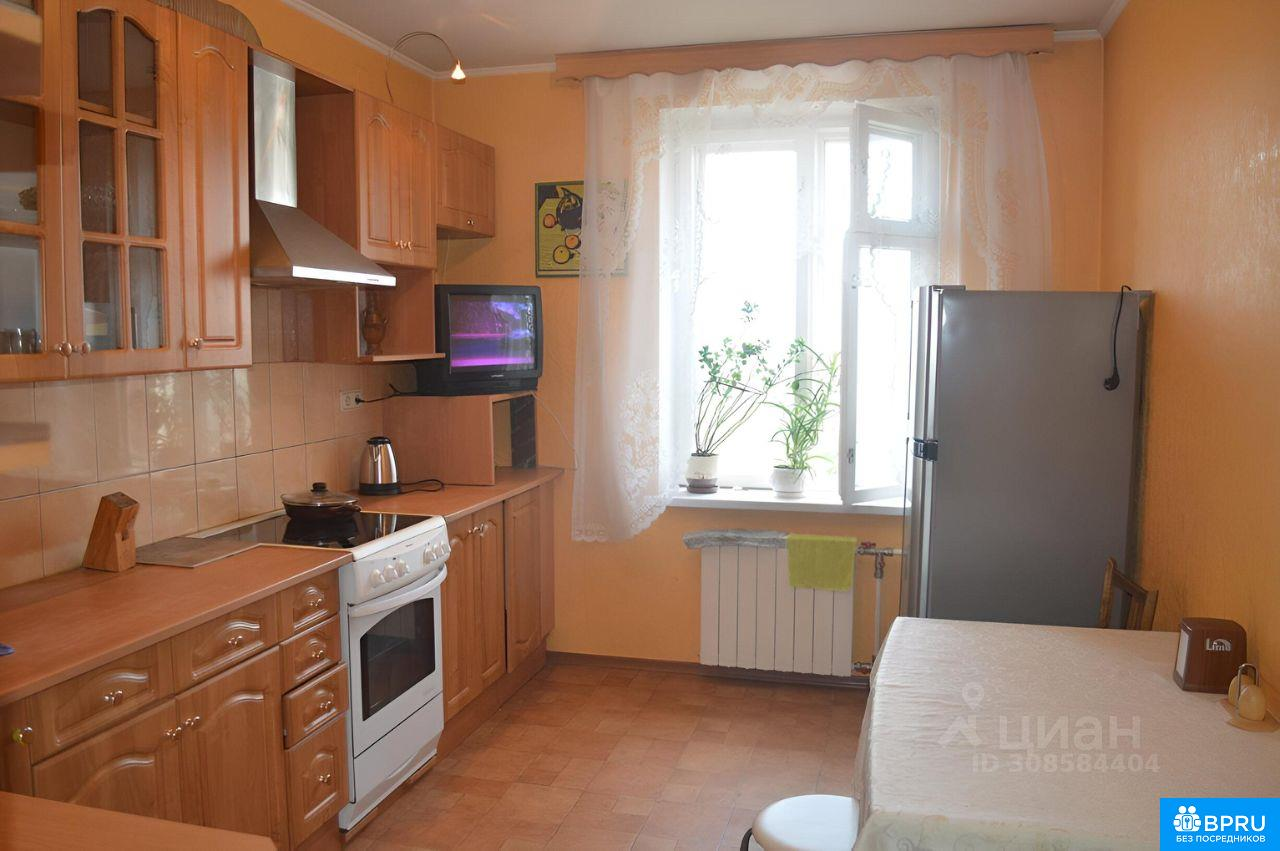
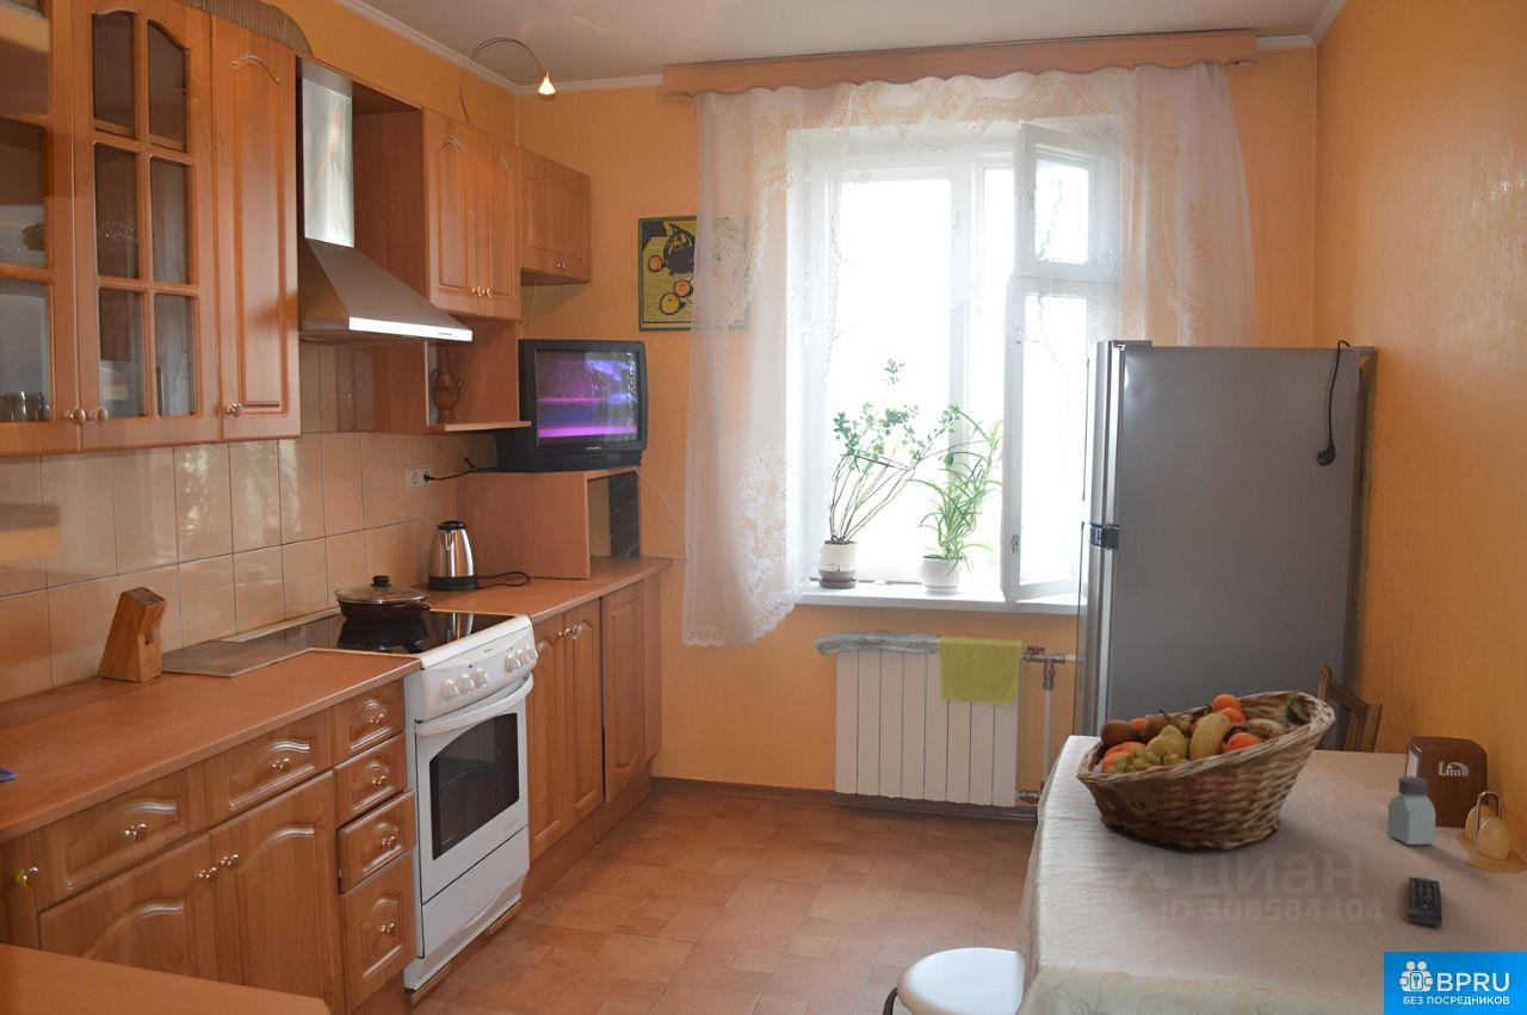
+ saltshaker [1386,775,1436,847]
+ remote control [1407,875,1443,928]
+ fruit basket [1075,689,1337,853]
